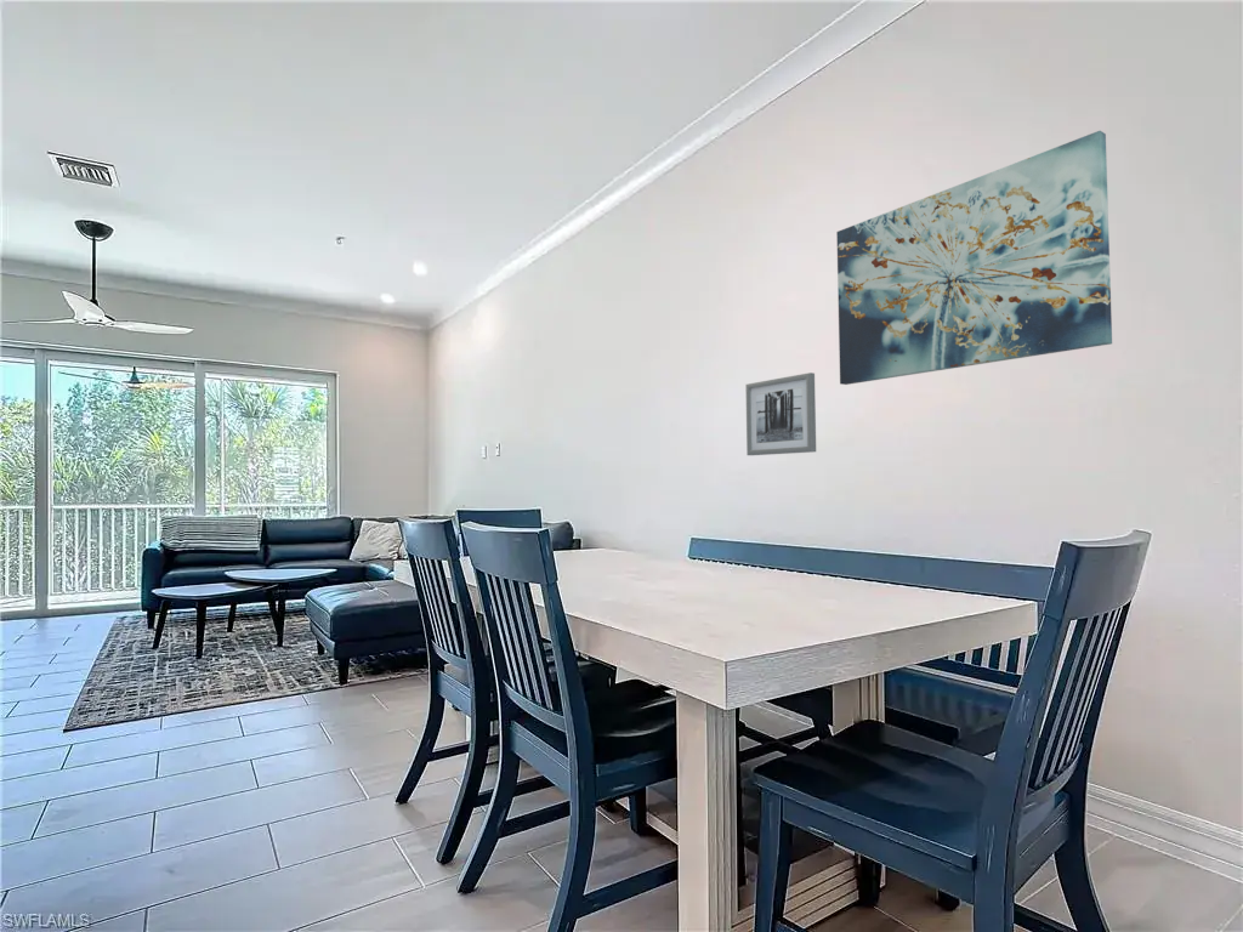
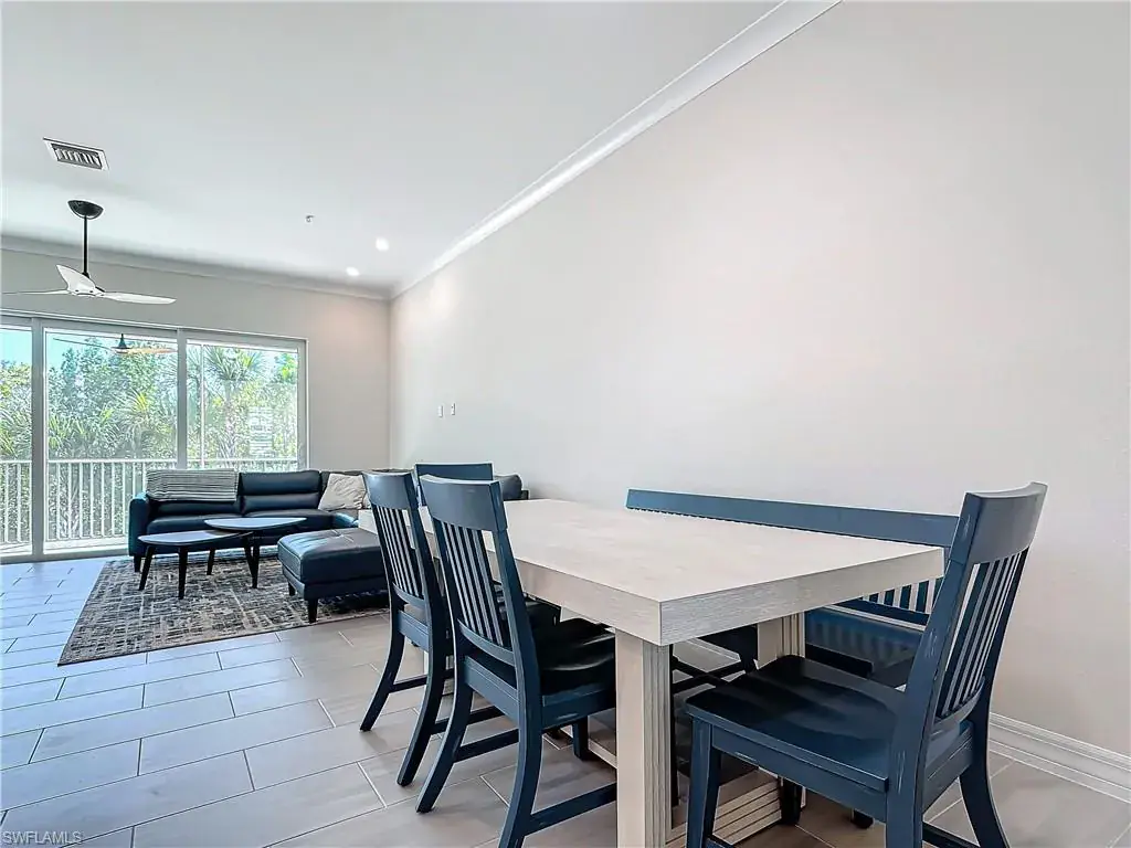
- wall art [835,130,1113,386]
- wall art [744,371,817,456]
